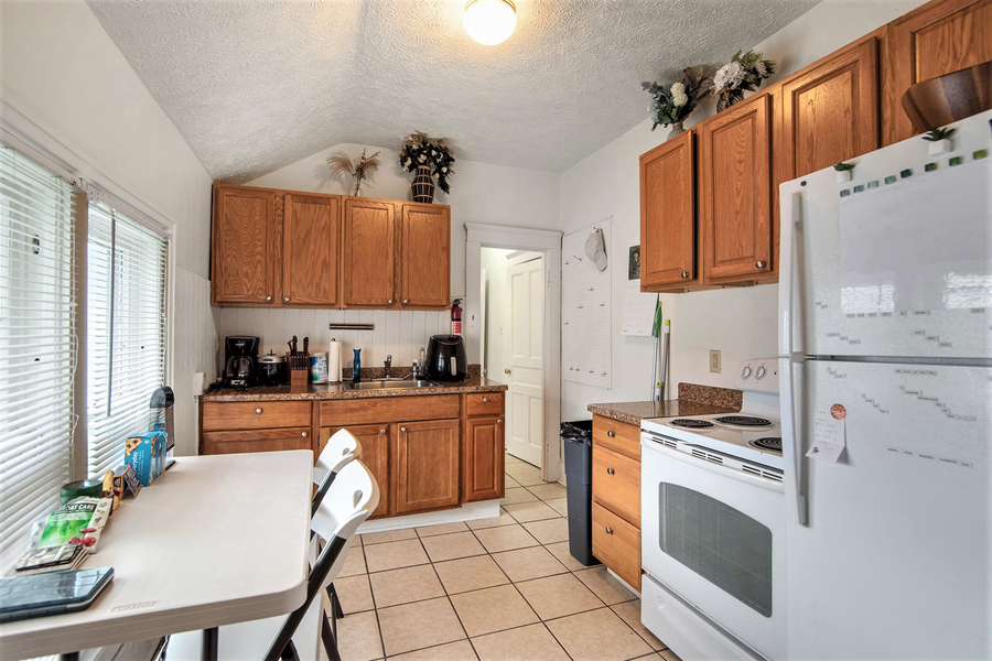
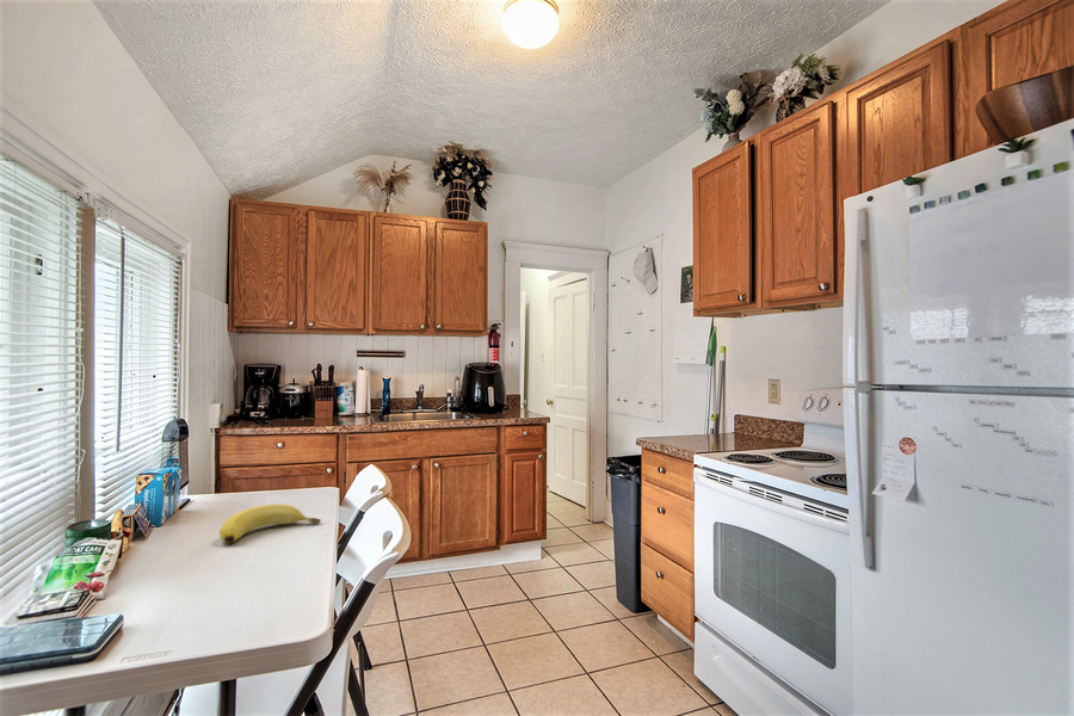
+ banana [218,504,322,544]
